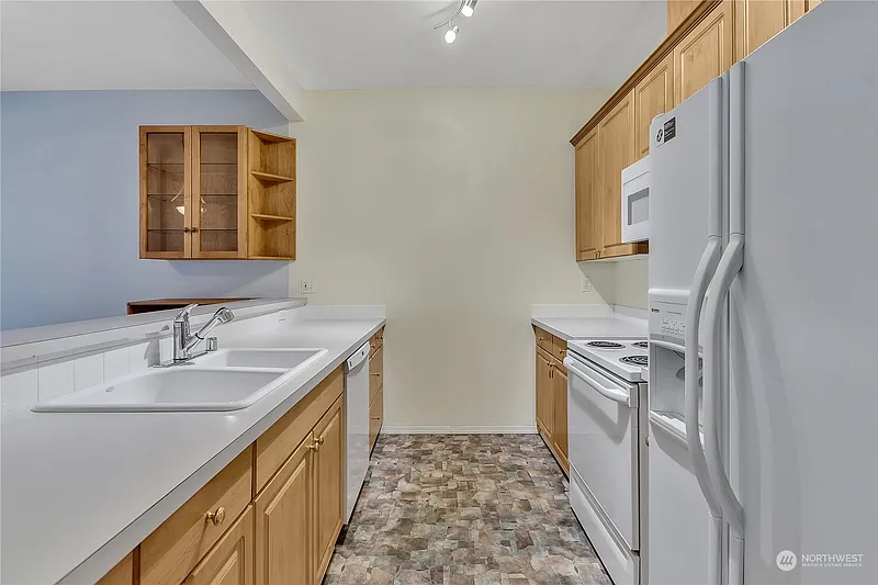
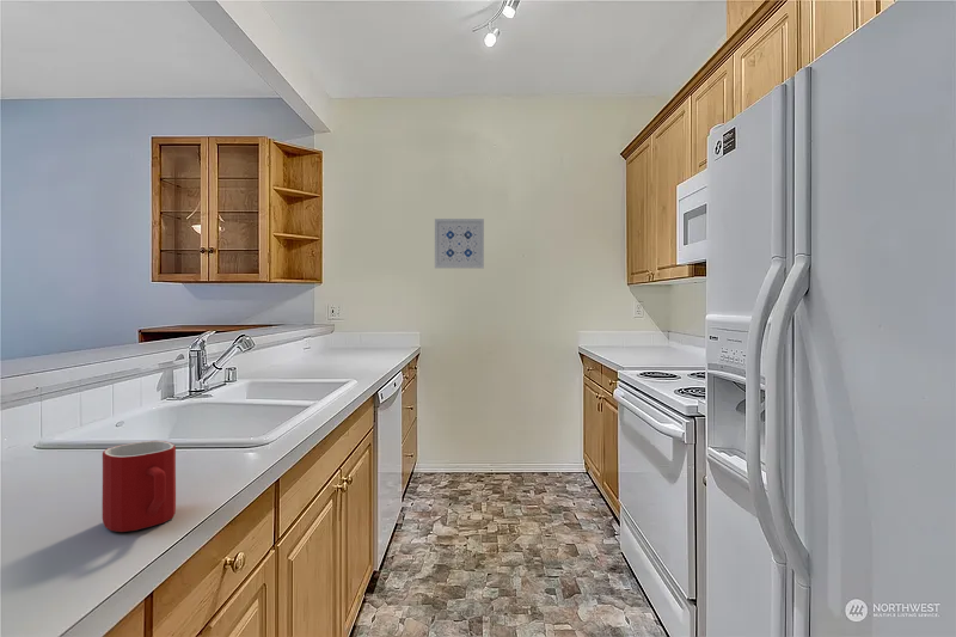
+ mug [102,440,177,533]
+ wall art [434,218,485,270]
